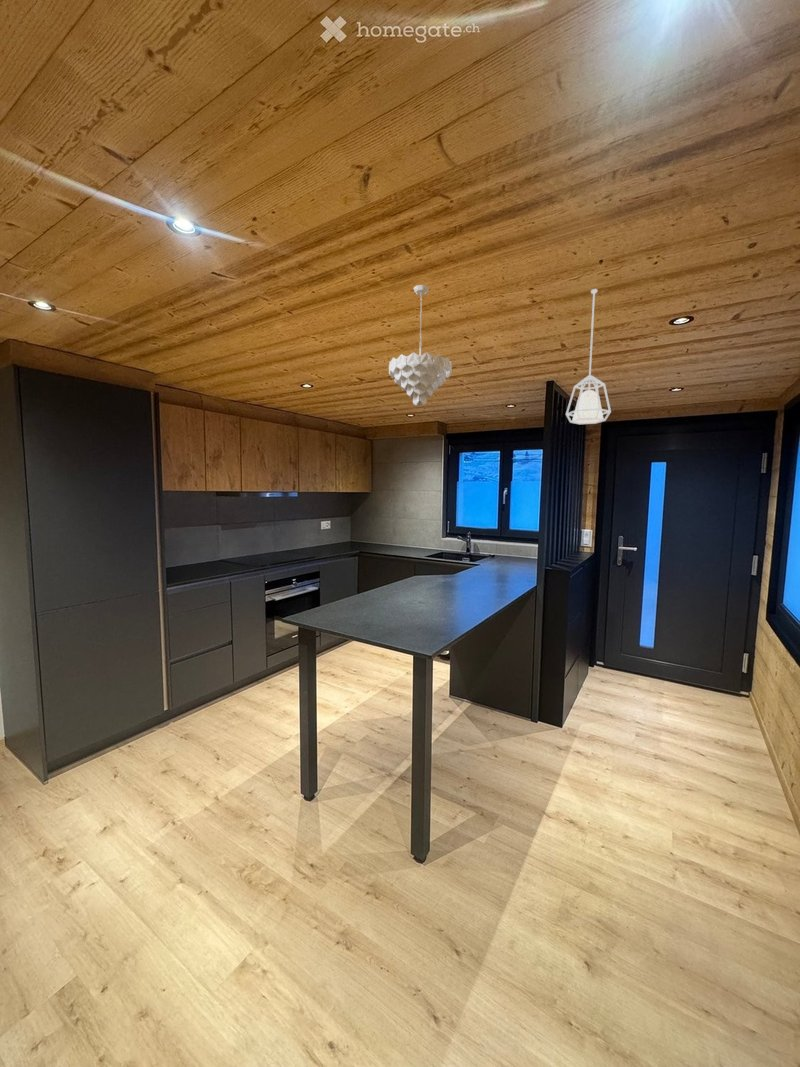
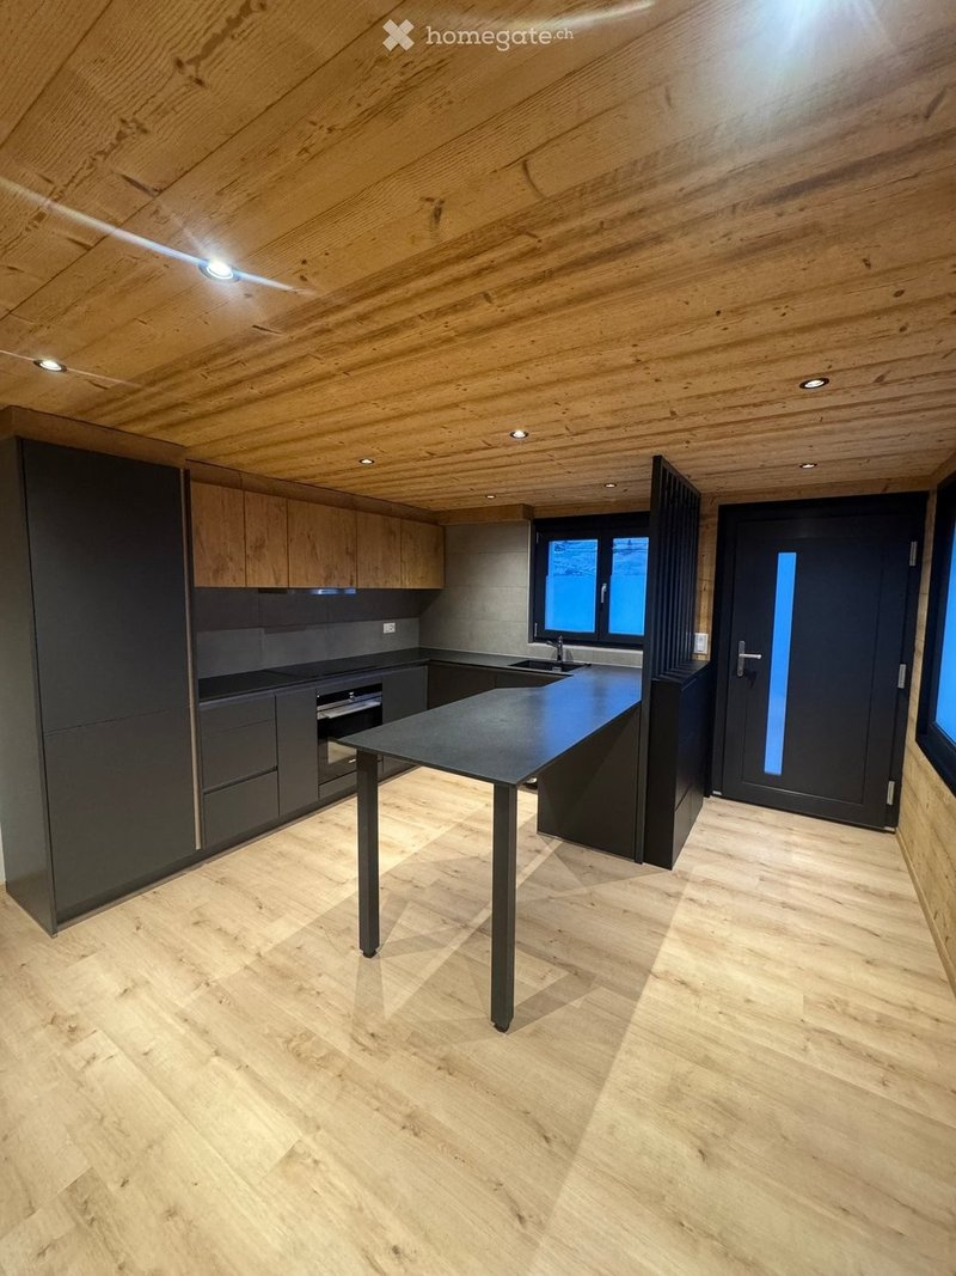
- pendant lamp [565,288,612,425]
- pendant light [388,284,453,408]
